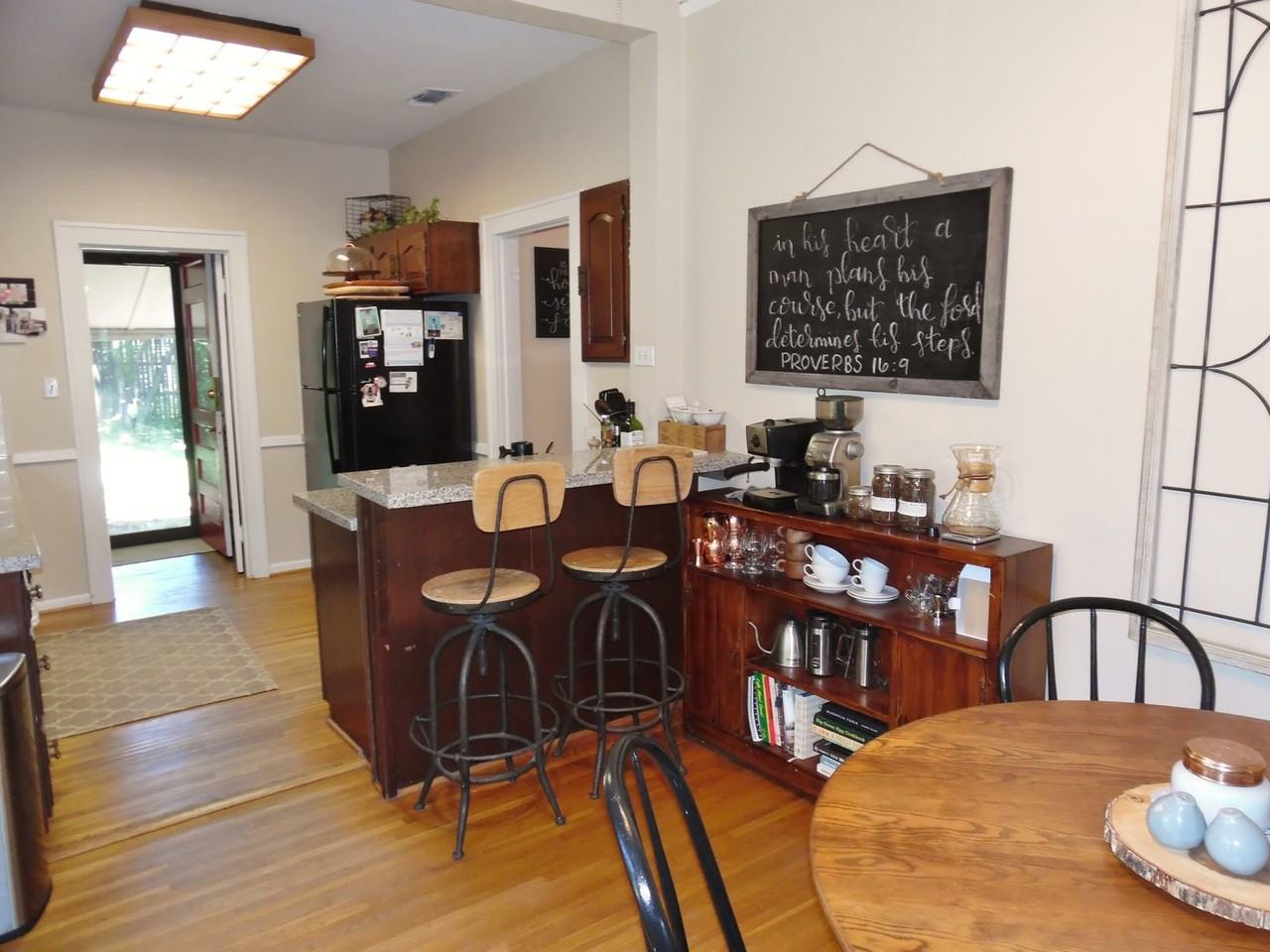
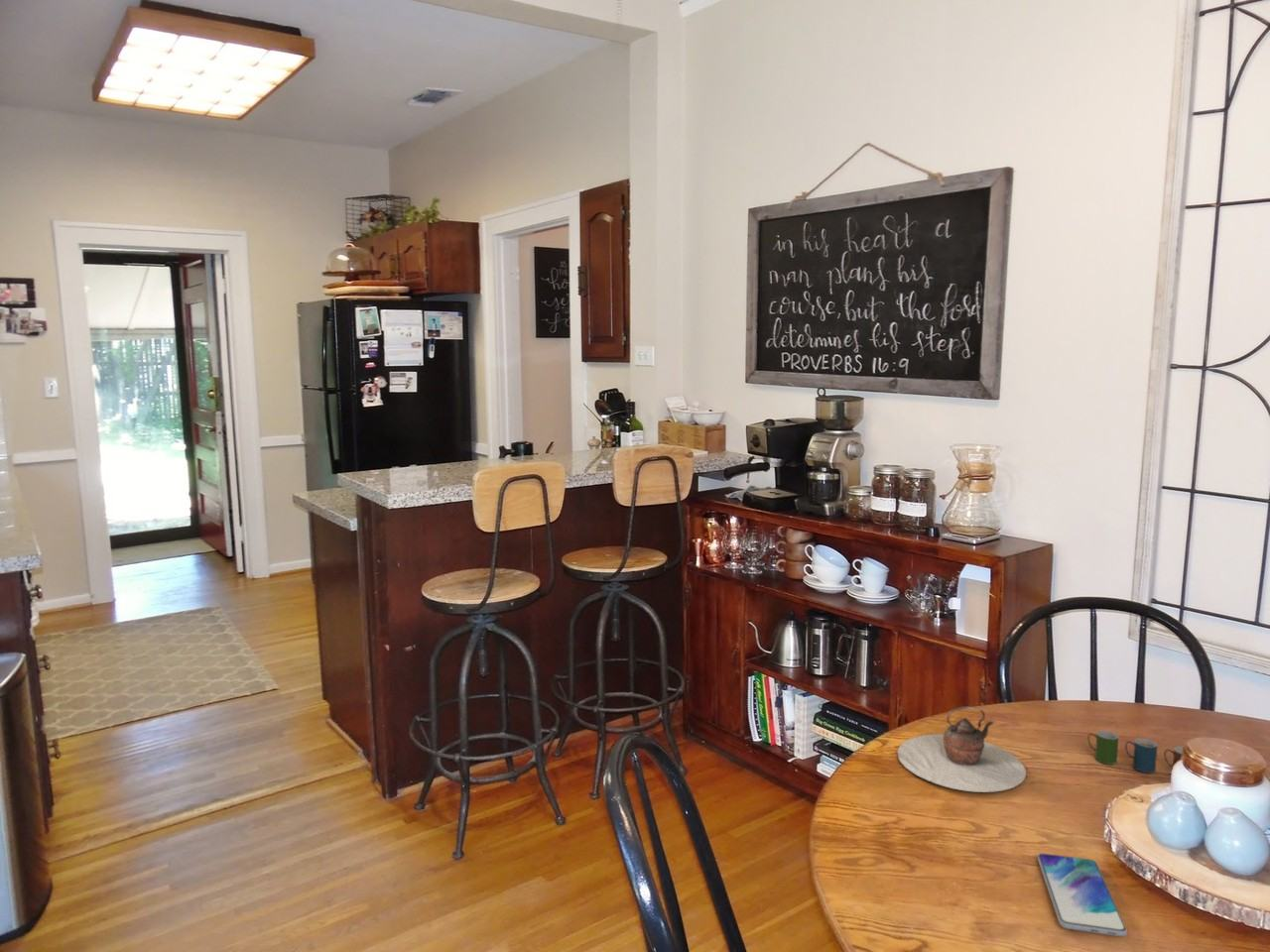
+ cup [1086,730,1184,773]
+ teapot [896,705,1027,793]
+ smartphone [1037,853,1128,937]
